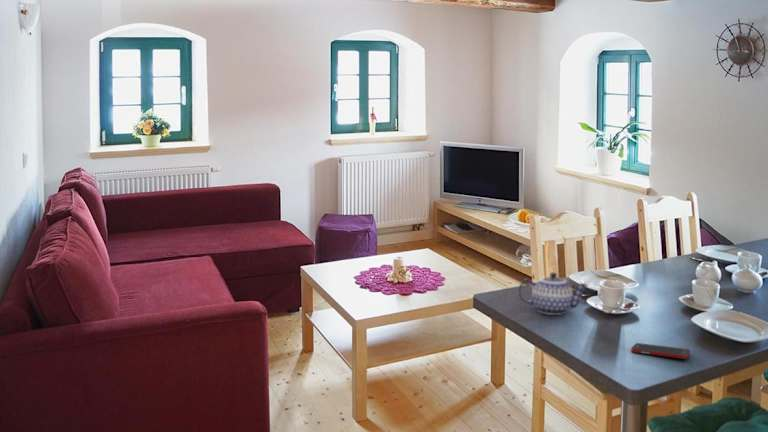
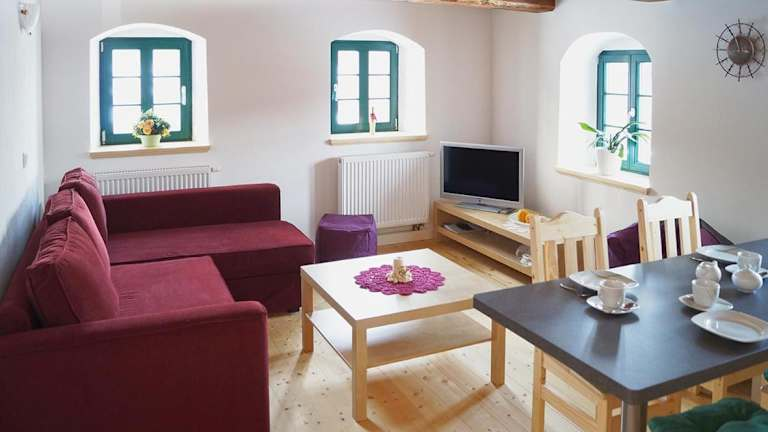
- teapot [517,271,590,316]
- cell phone [630,342,691,360]
